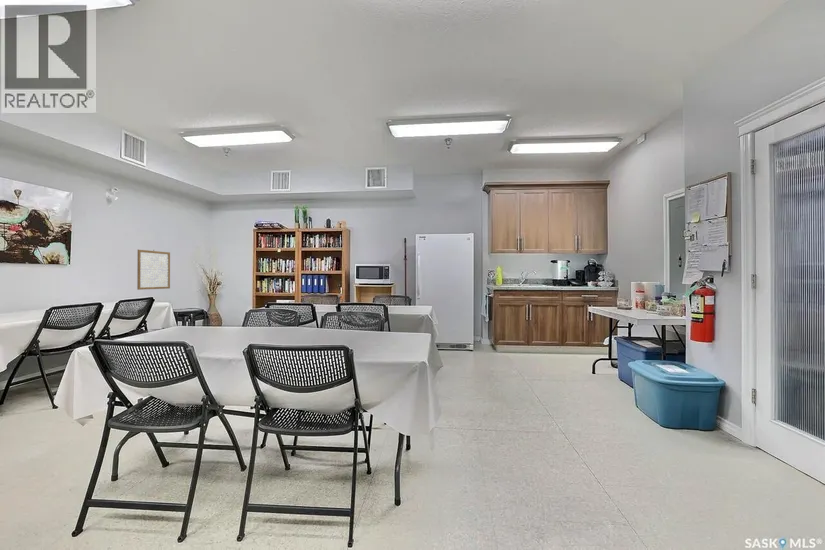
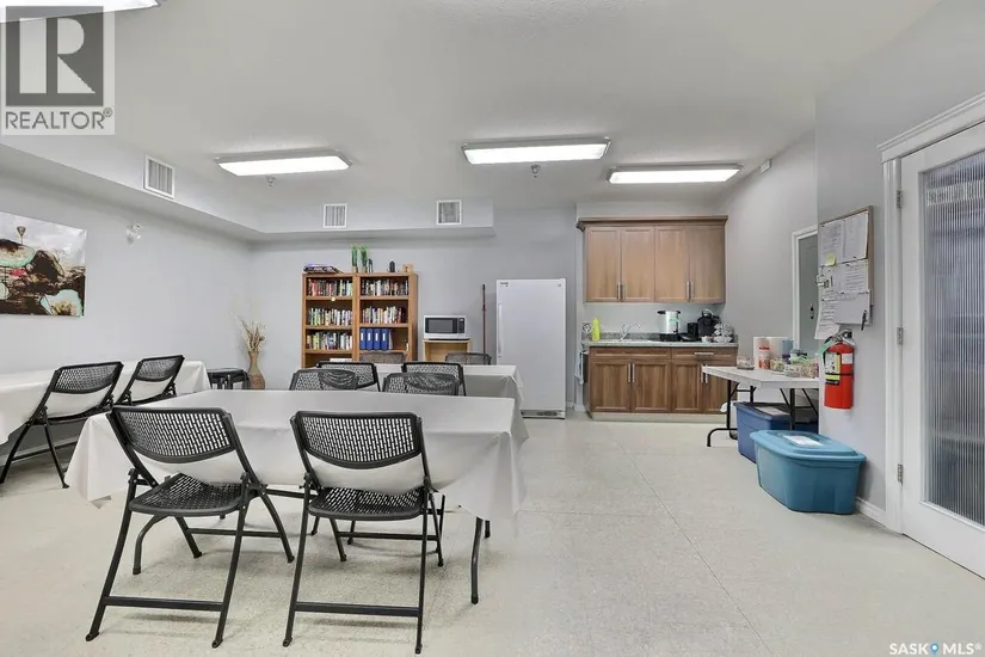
- wall art [136,249,171,291]
